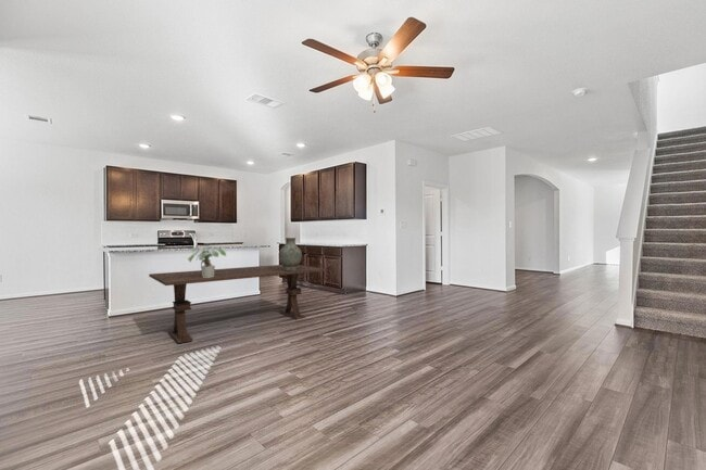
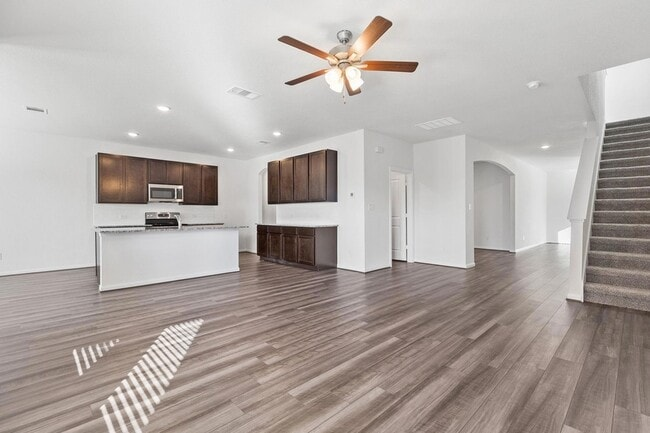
- dining table [148,264,326,344]
- vessel [278,237,303,270]
- potted plant [187,245,227,278]
